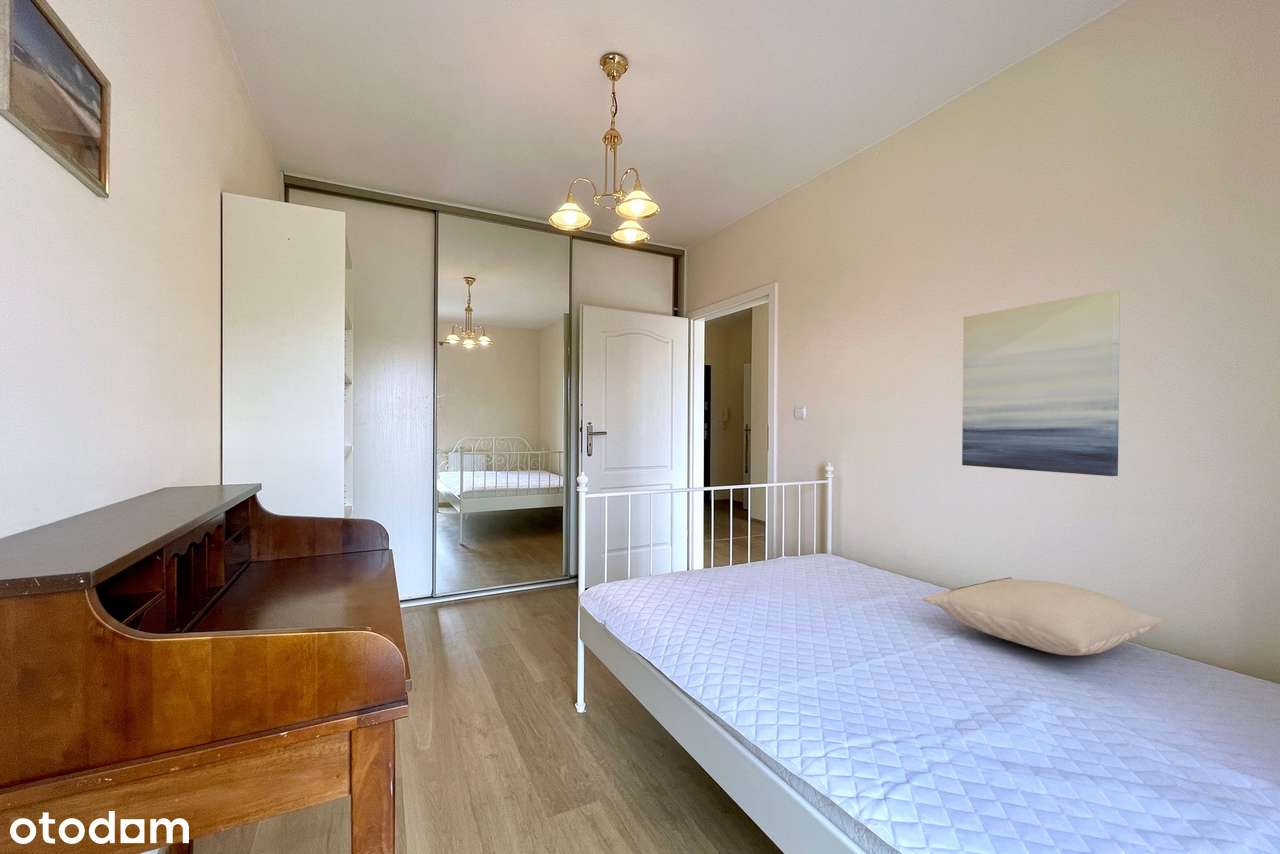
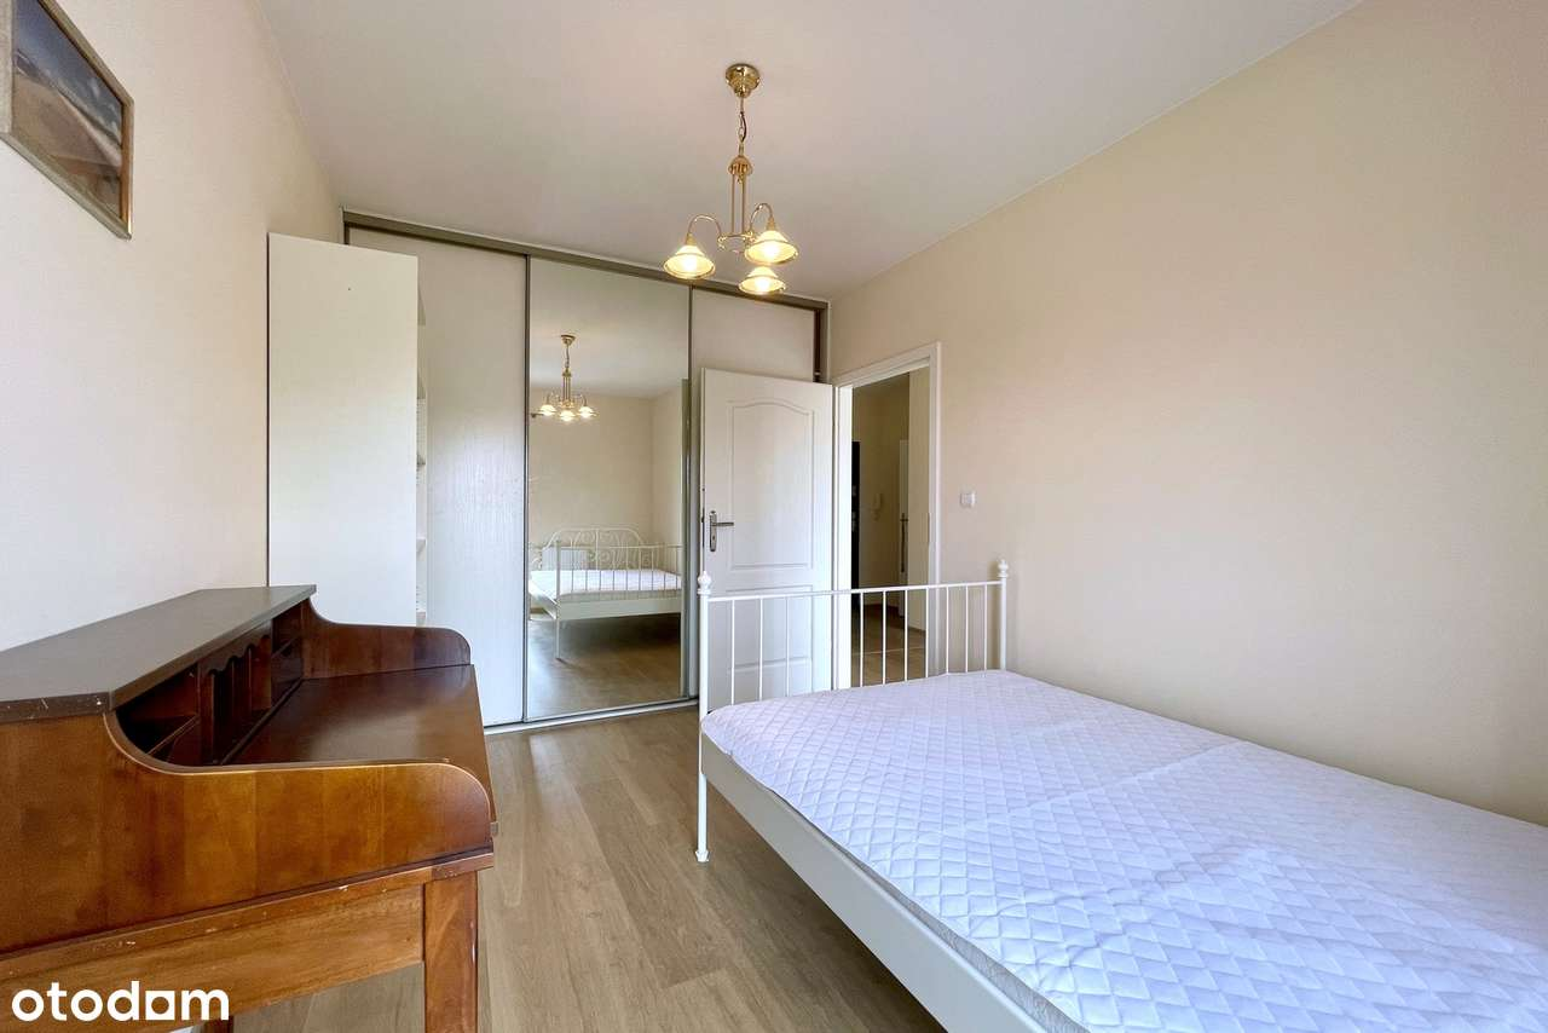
- wall art [961,289,1121,477]
- pillow [923,576,1164,657]
